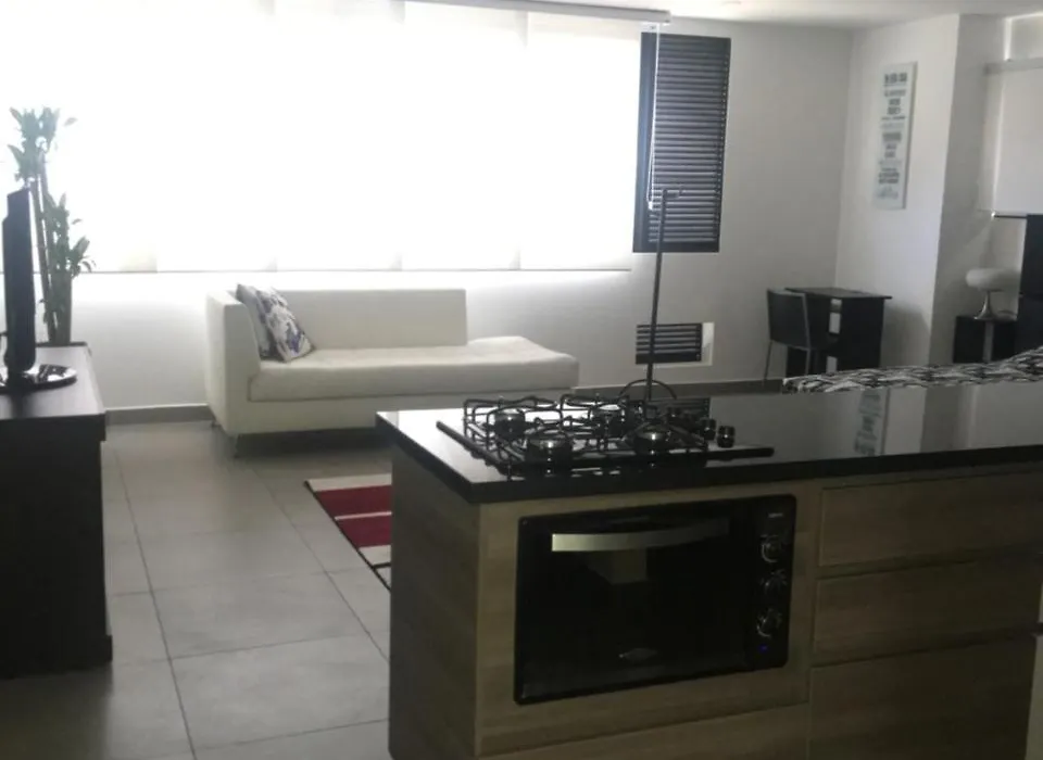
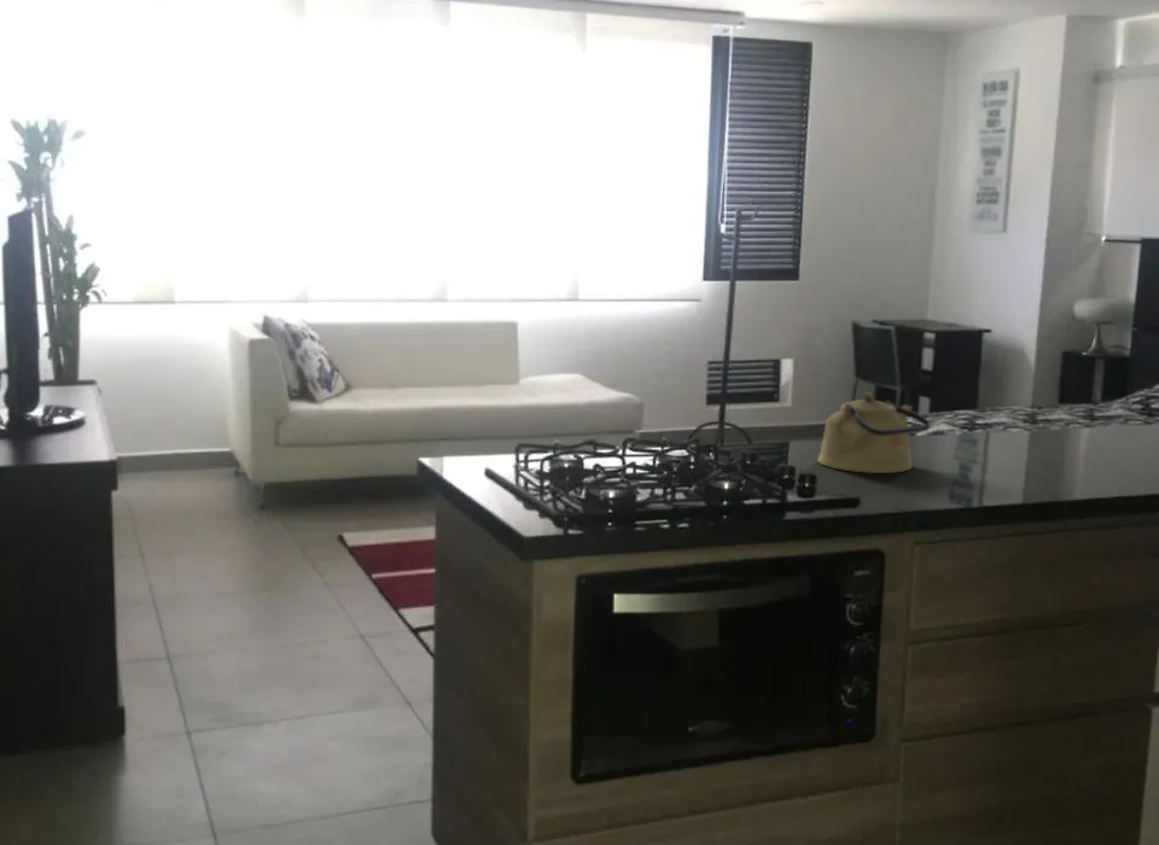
+ kettle [816,391,932,474]
